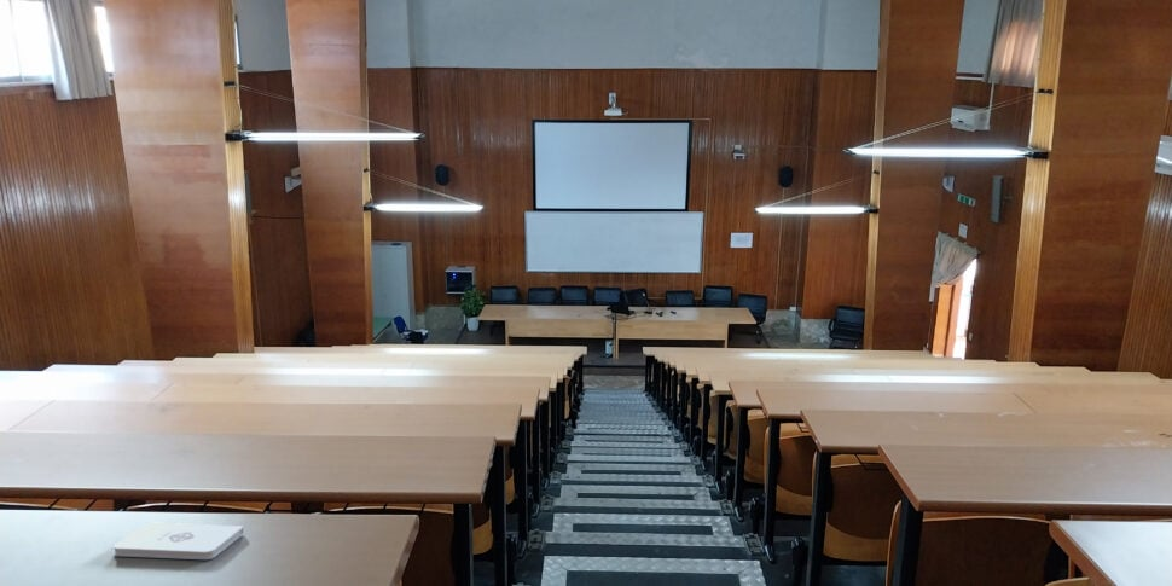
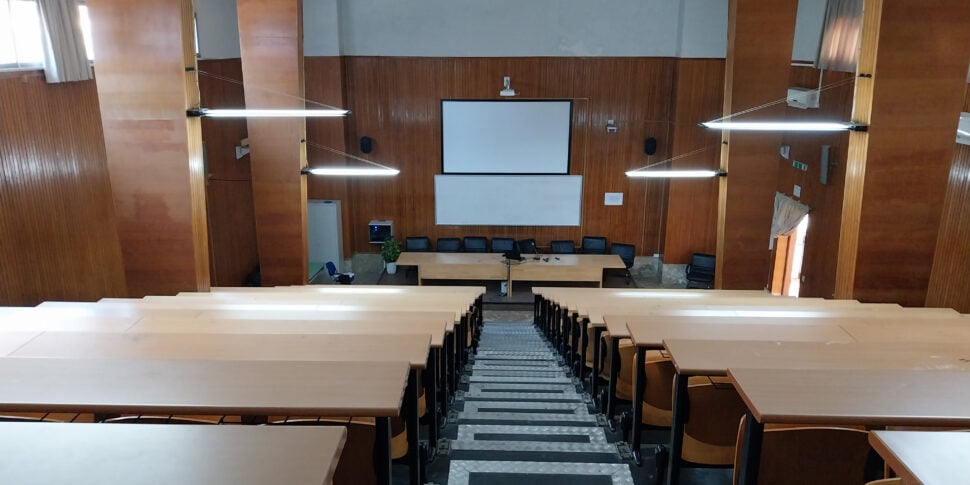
- notepad [112,522,245,561]
